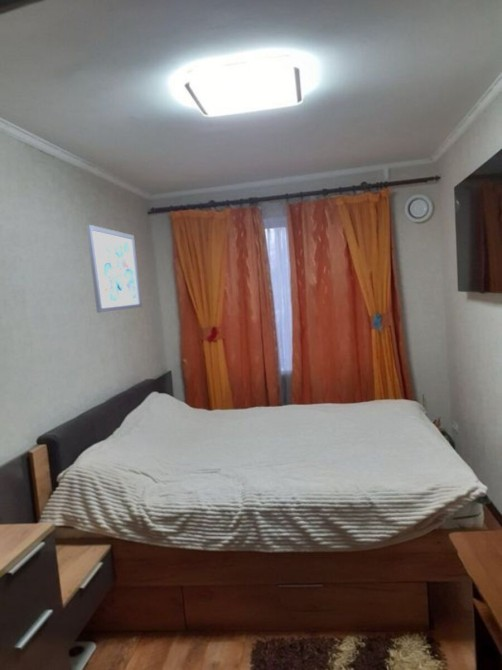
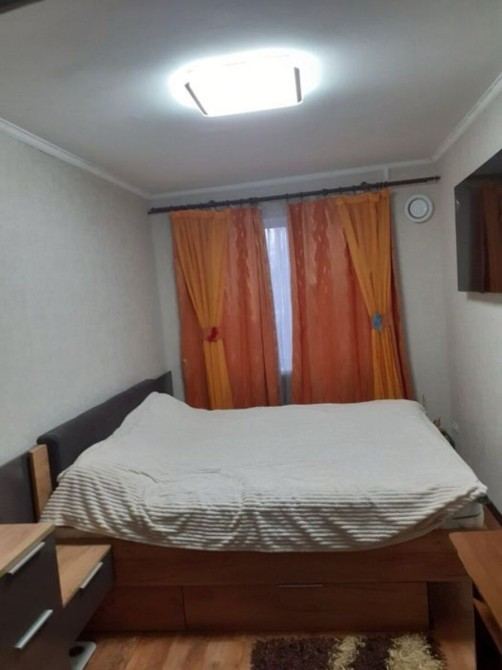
- wall art [85,224,143,314]
